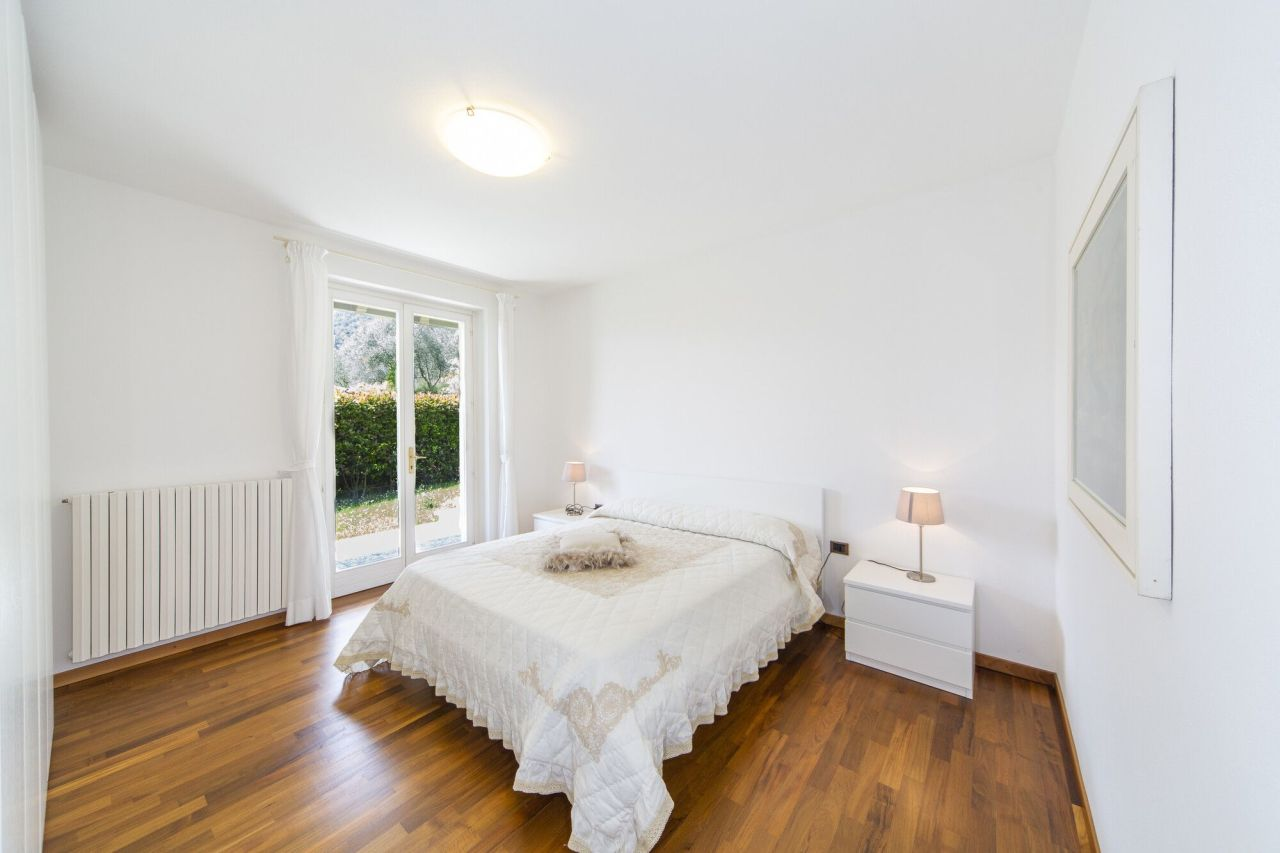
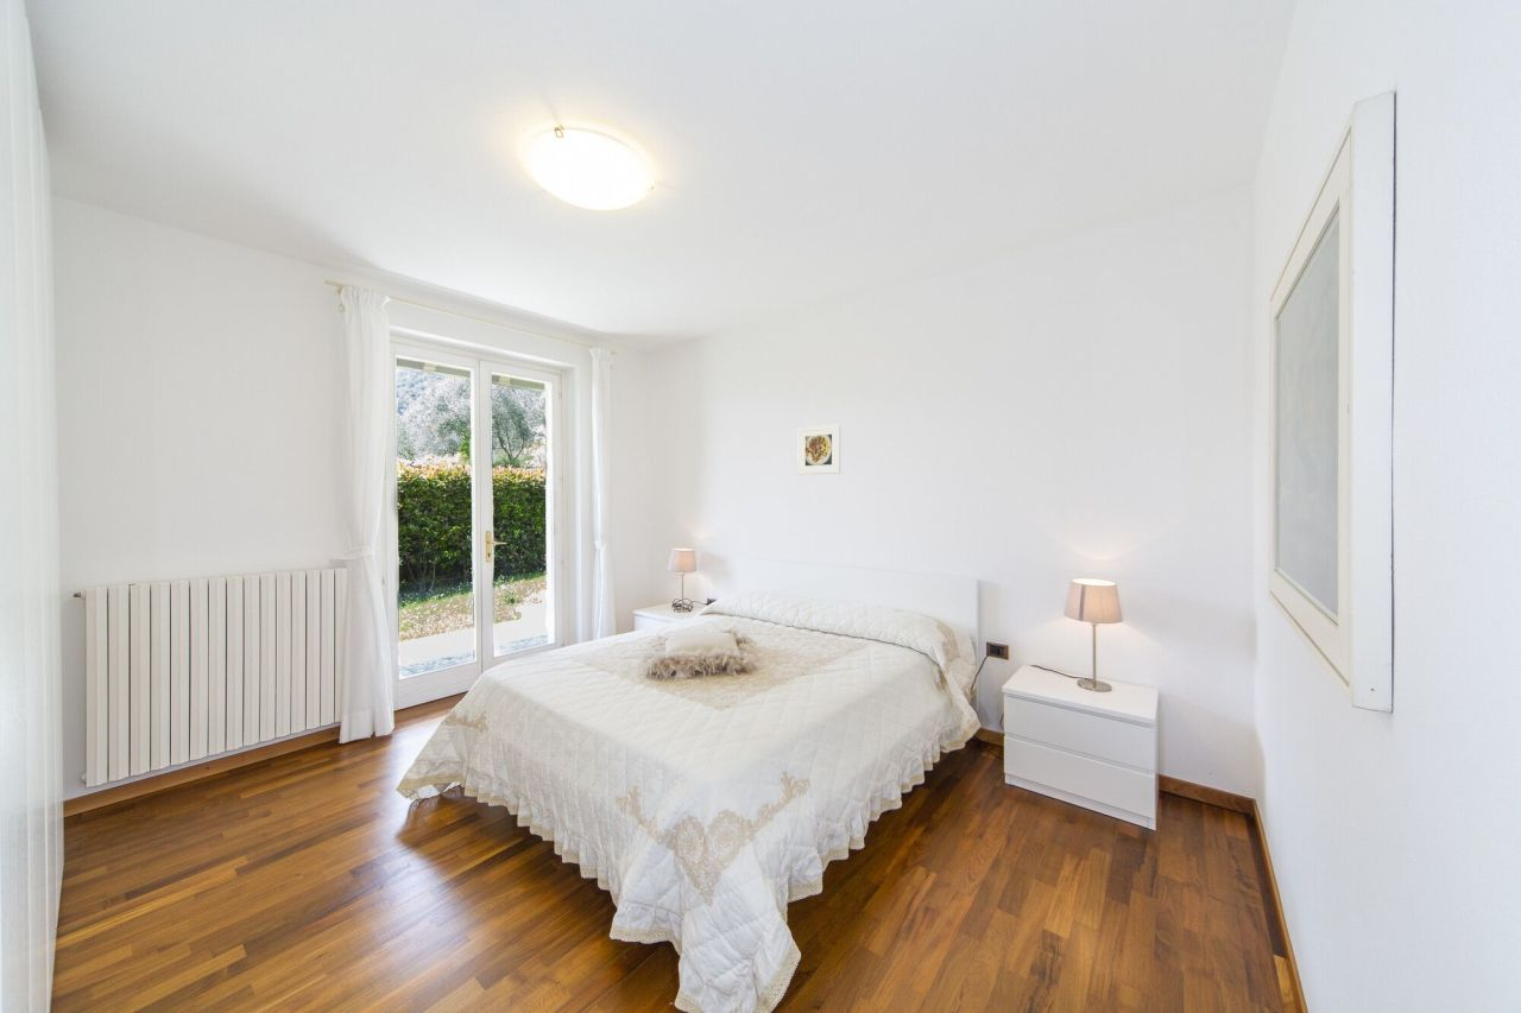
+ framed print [796,424,841,476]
